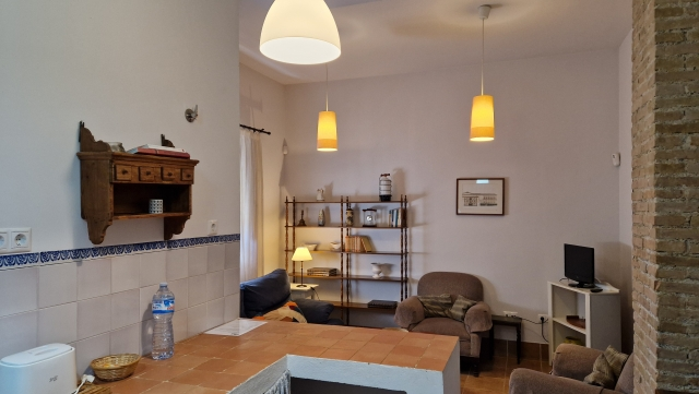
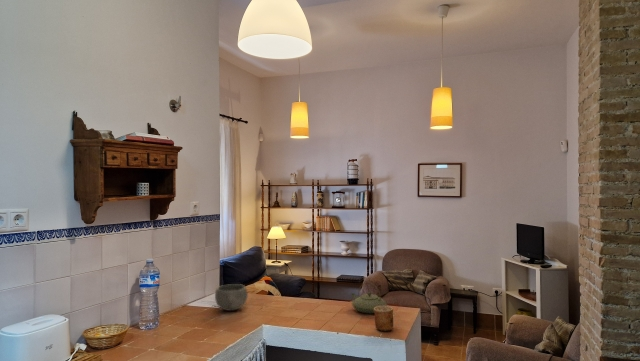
+ cup [374,305,394,332]
+ teapot [350,281,388,314]
+ bowl [214,283,249,312]
